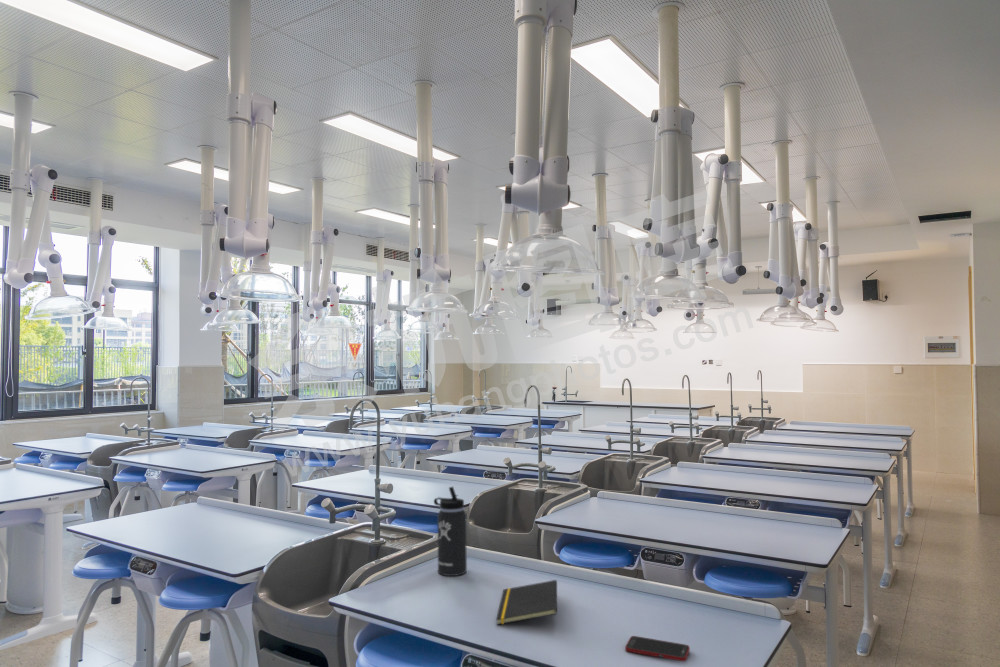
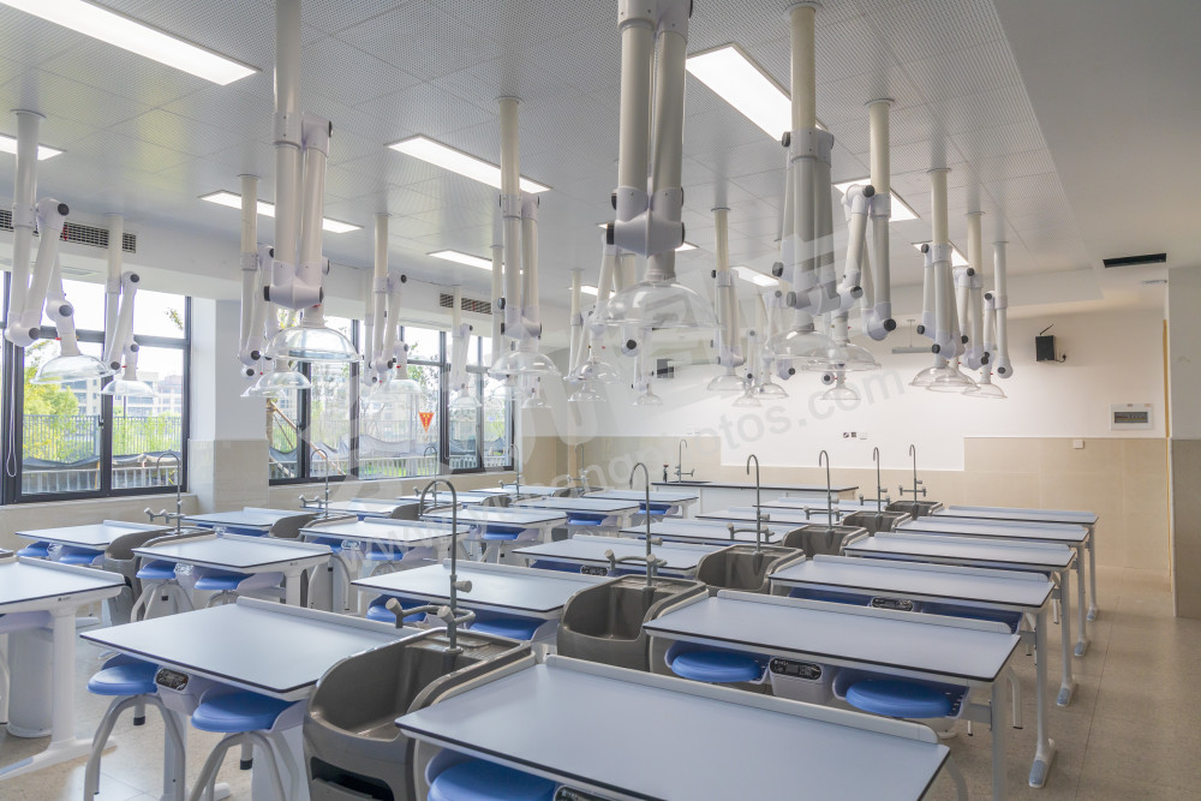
- thermos bottle [433,486,468,577]
- cell phone [624,635,691,662]
- notepad [495,579,558,626]
